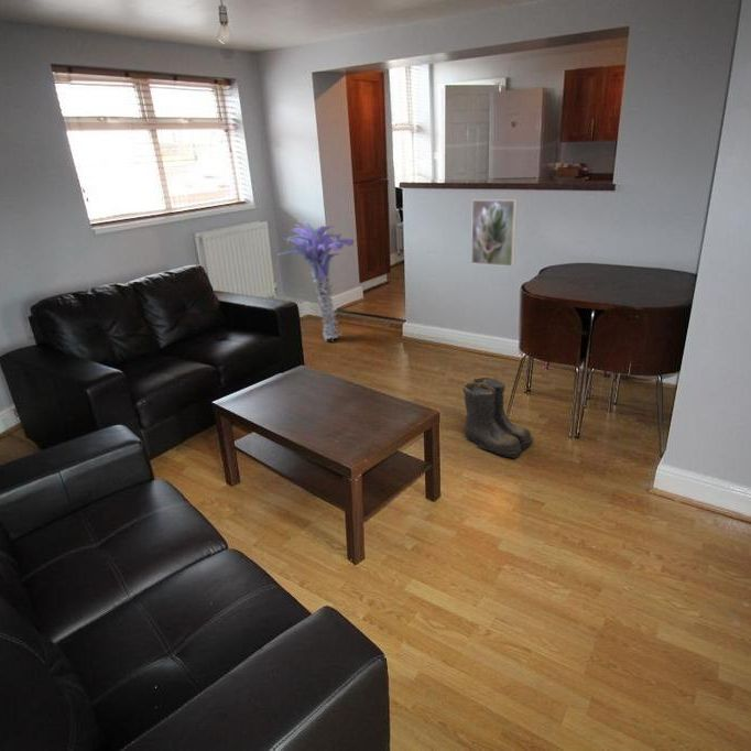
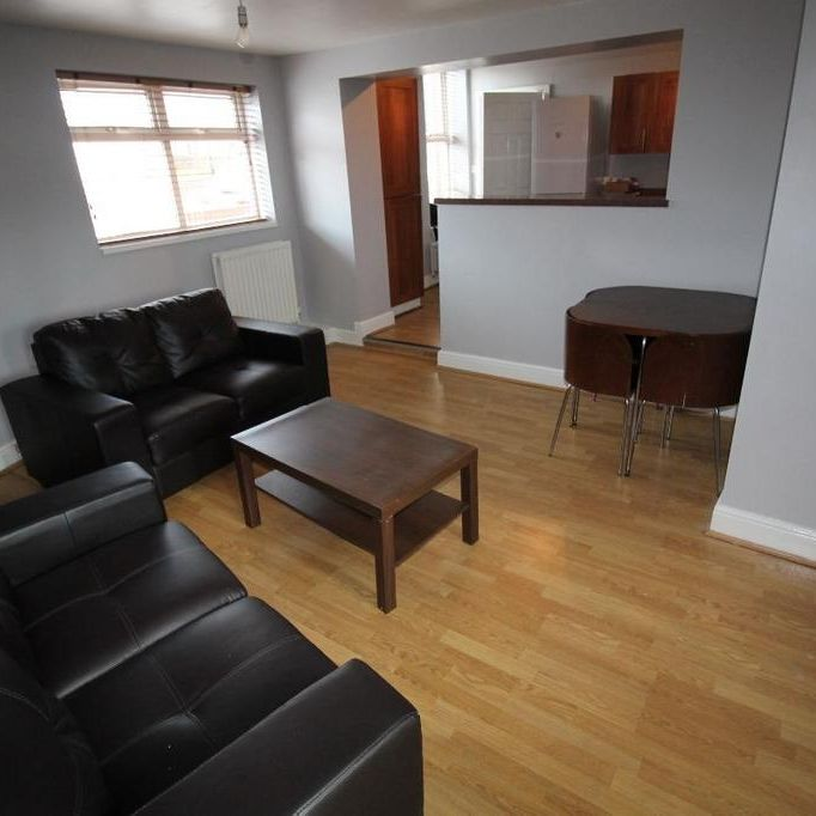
- palm tree [276,219,355,342]
- boots [461,375,535,459]
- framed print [470,198,518,268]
